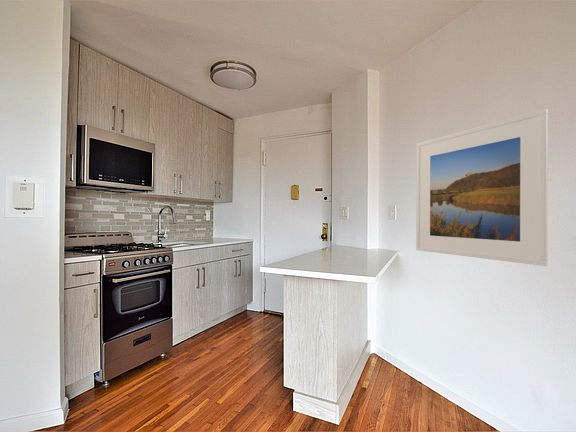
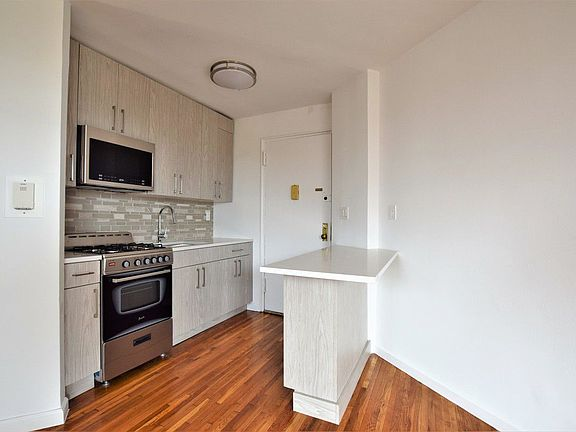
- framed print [415,108,549,267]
